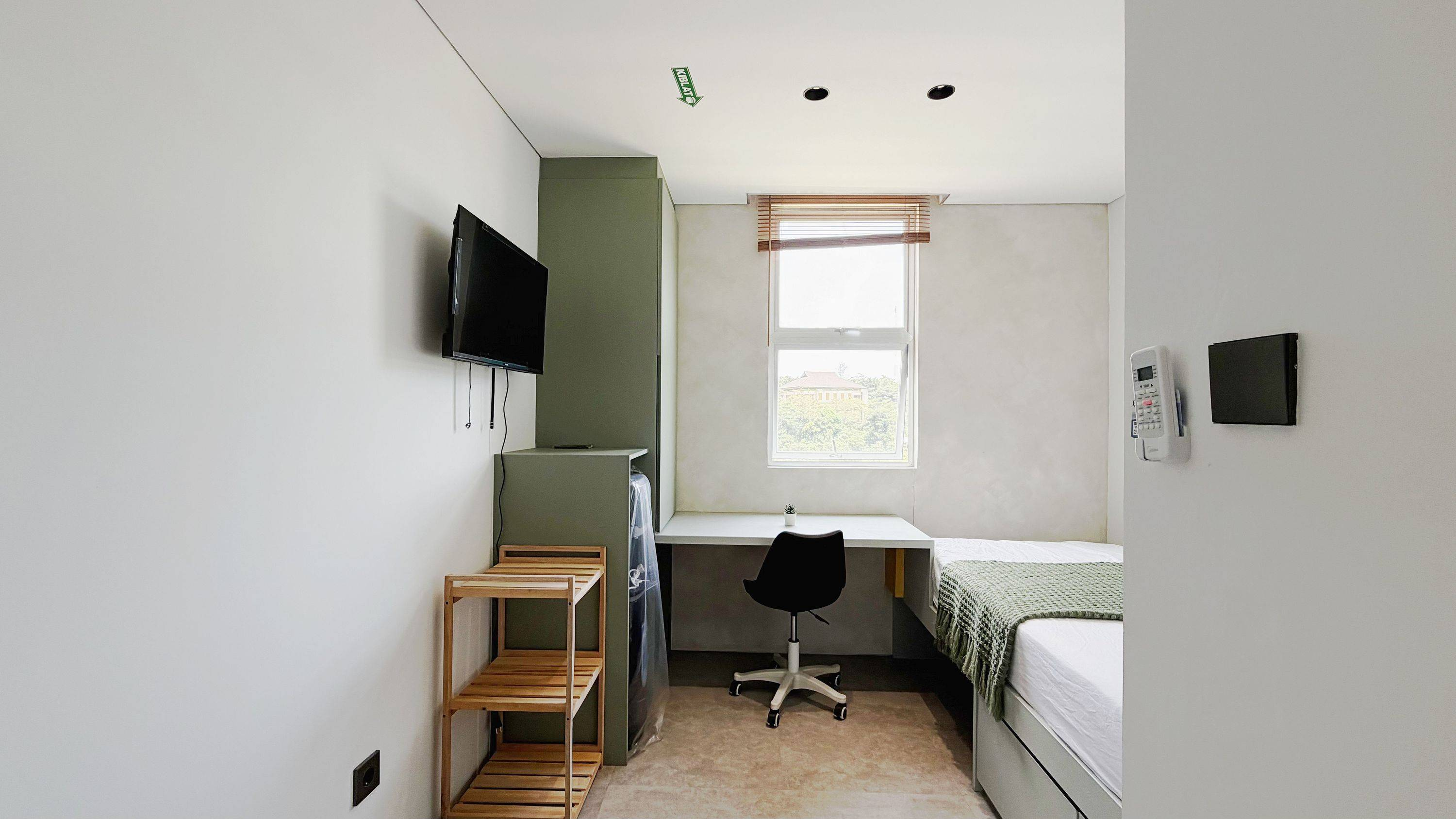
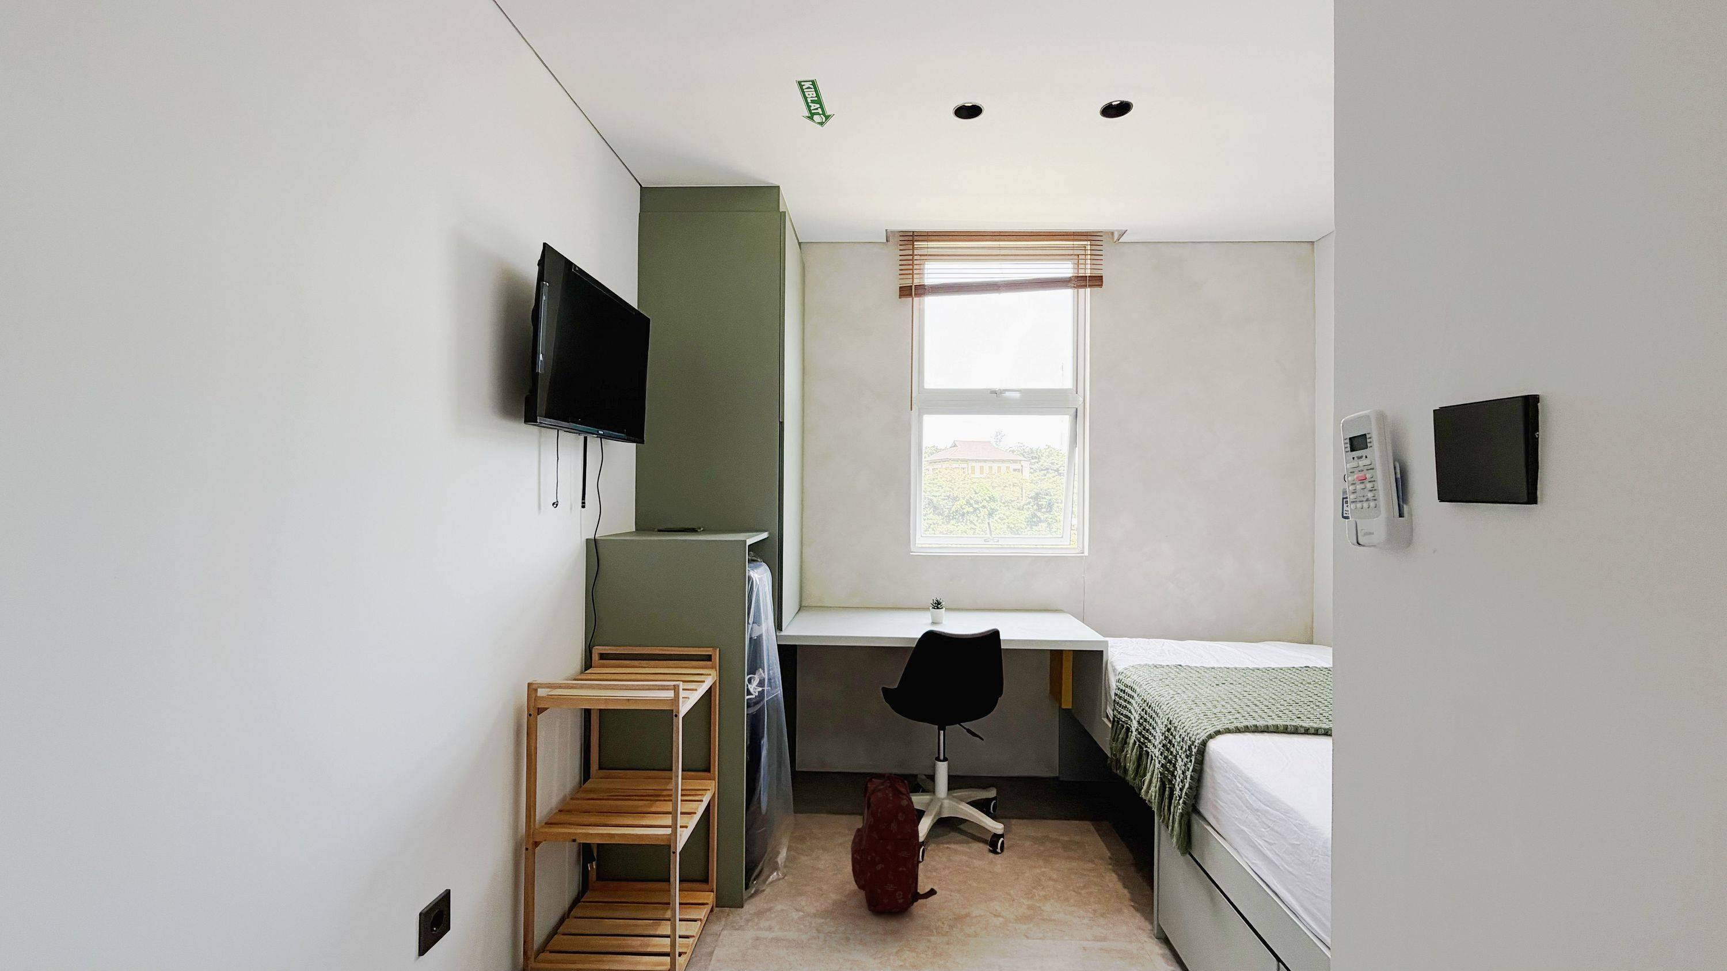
+ backpack [850,773,938,913]
